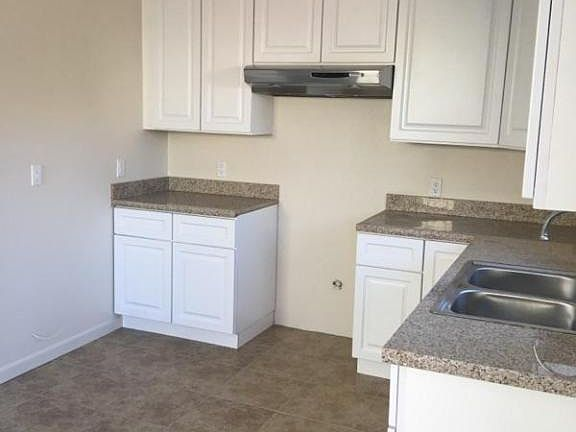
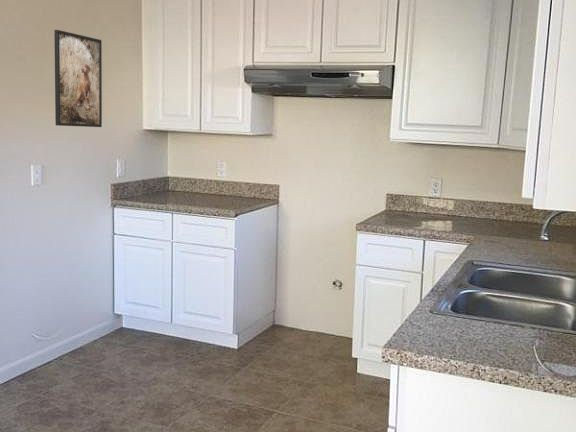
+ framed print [53,29,103,128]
